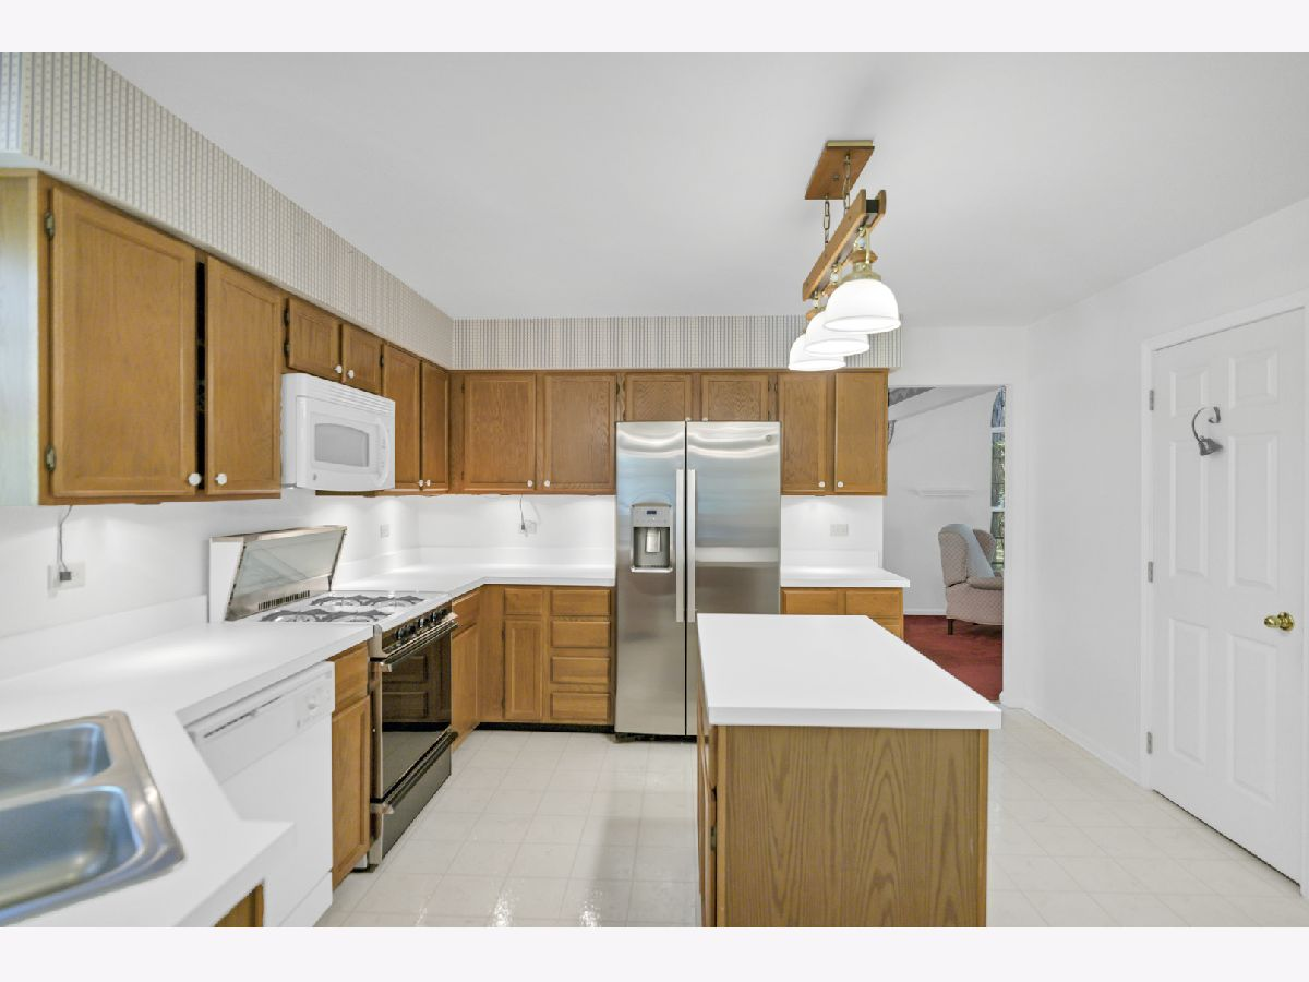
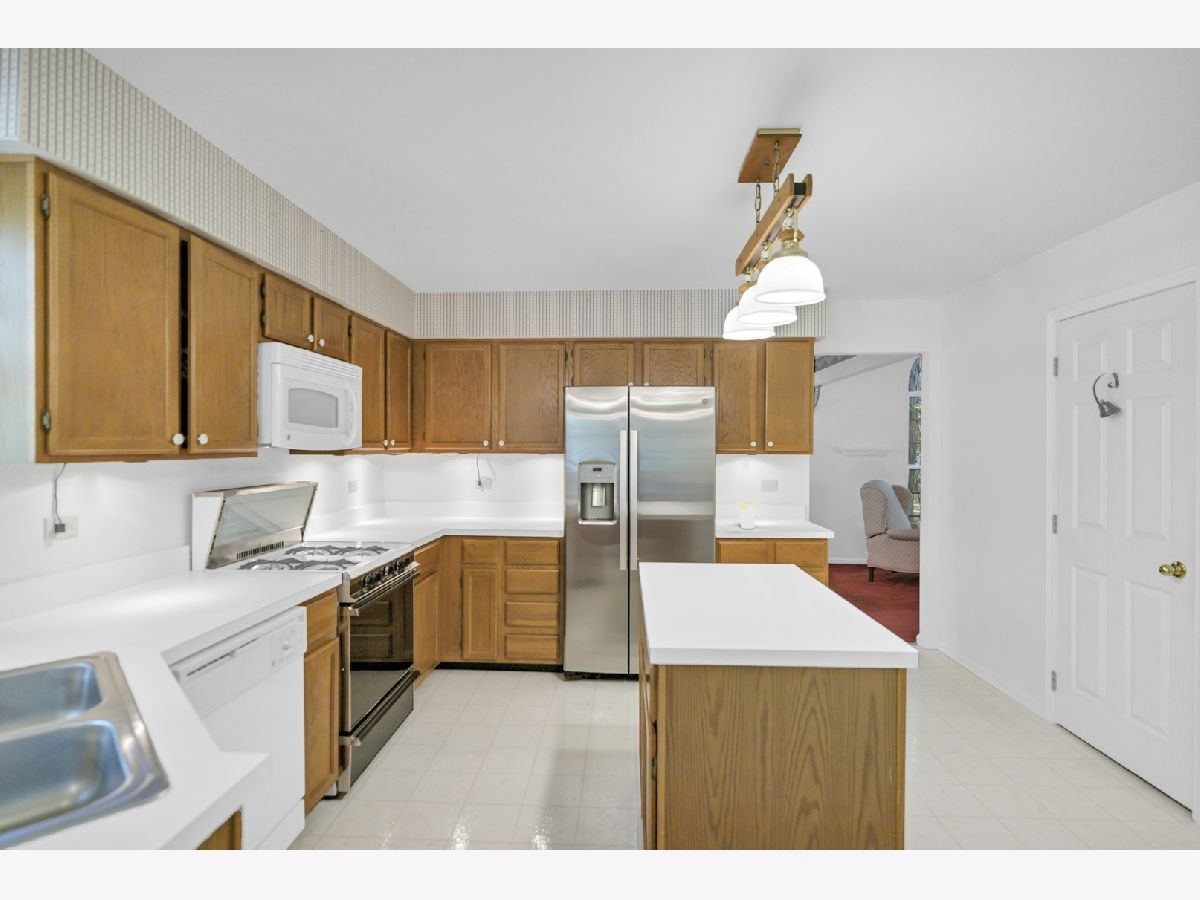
+ utensil holder [735,500,758,530]
